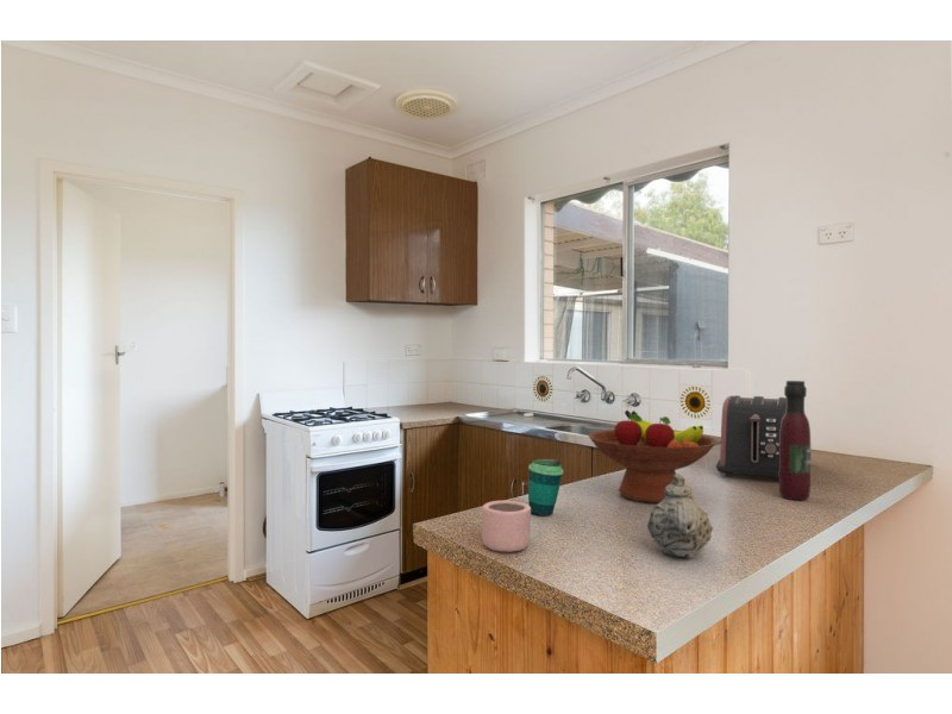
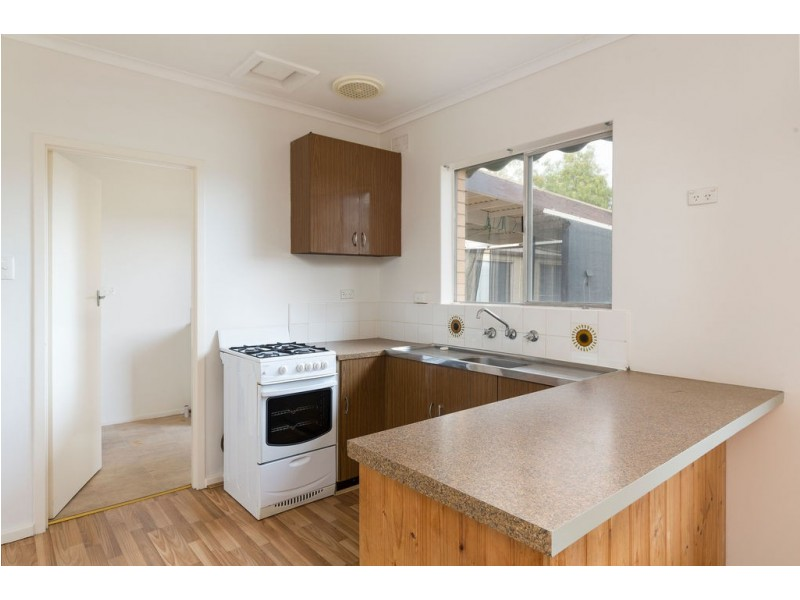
- fruit bowl [588,409,719,503]
- toaster [715,395,787,480]
- teapot [646,472,714,559]
- mug [481,500,532,553]
- wine bottle [777,380,812,501]
- cup [527,458,564,516]
